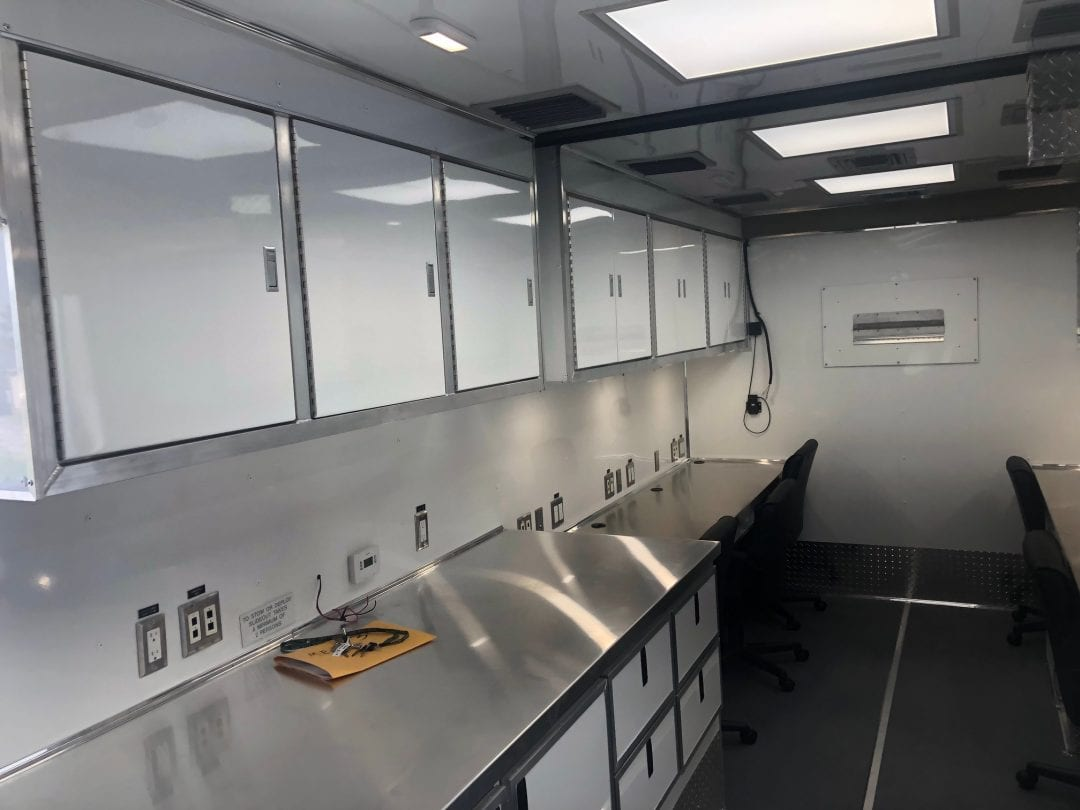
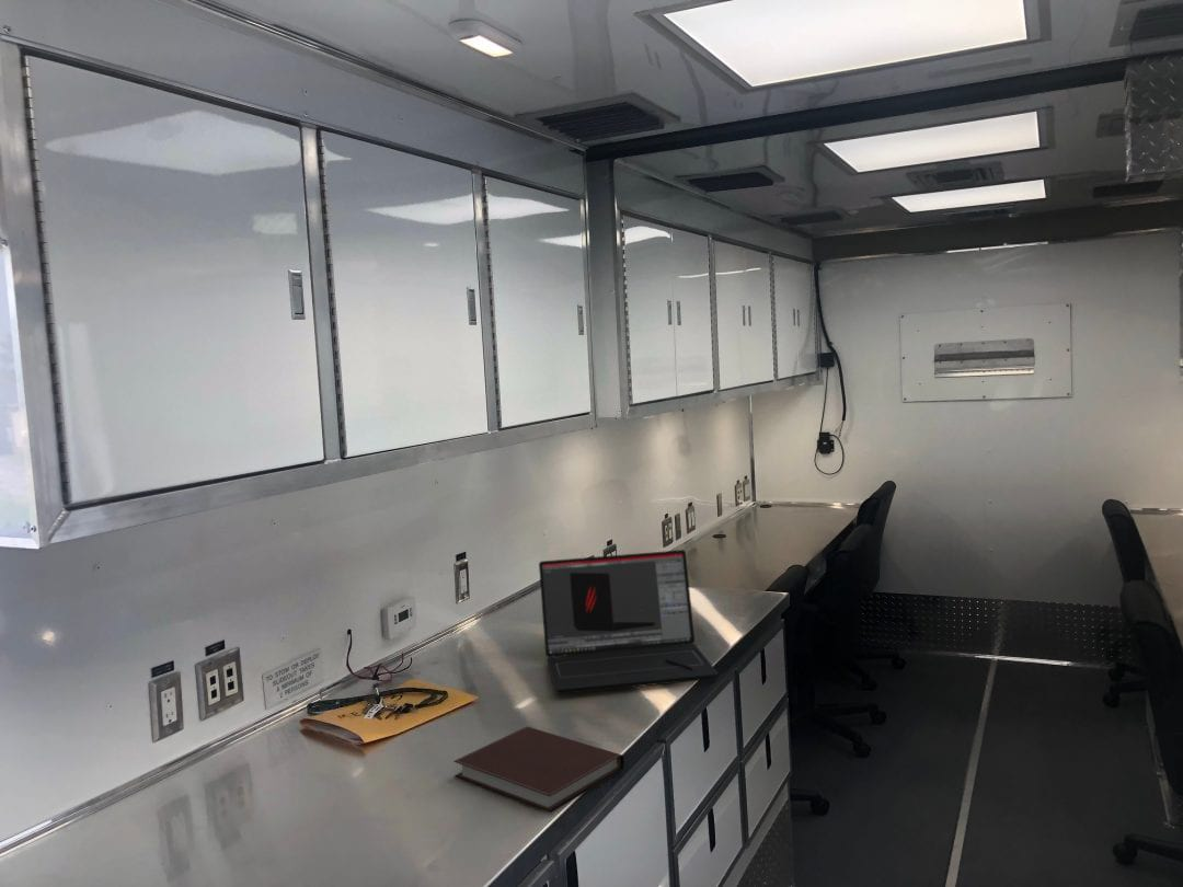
+ laptop [538,549,719,695]
+ notebook [452,726,625,814]
